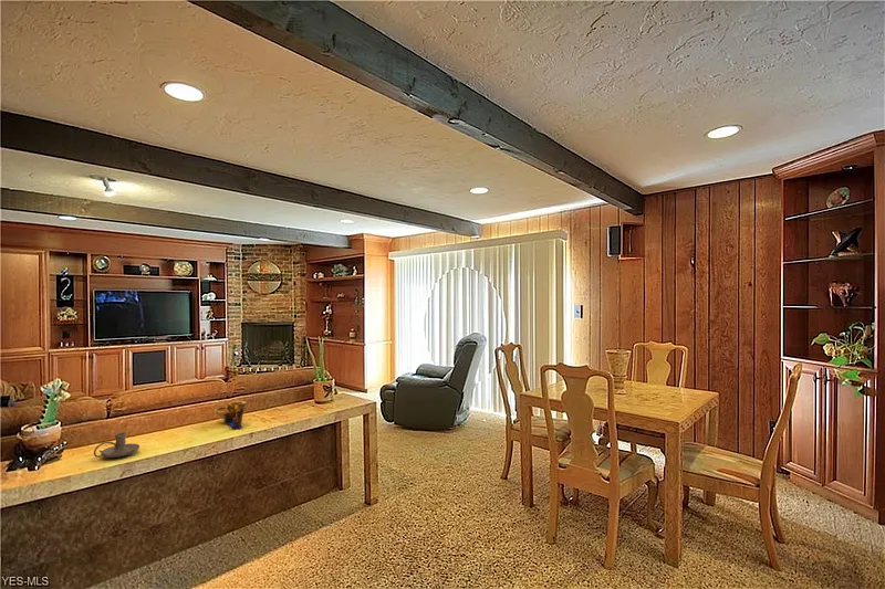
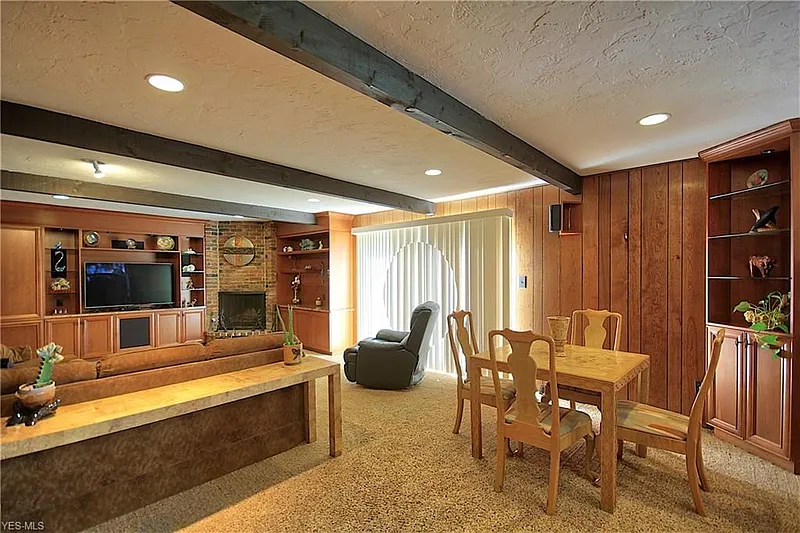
- candle holder [93,431,140,459]
- decorative bowl [214,400,248,430]
